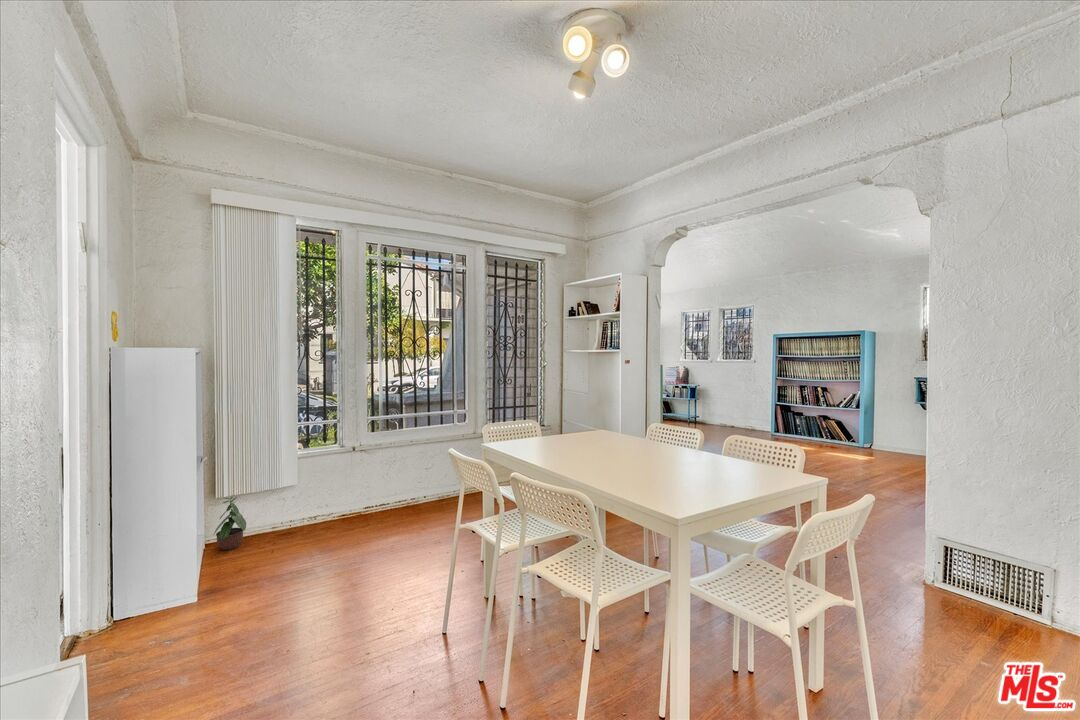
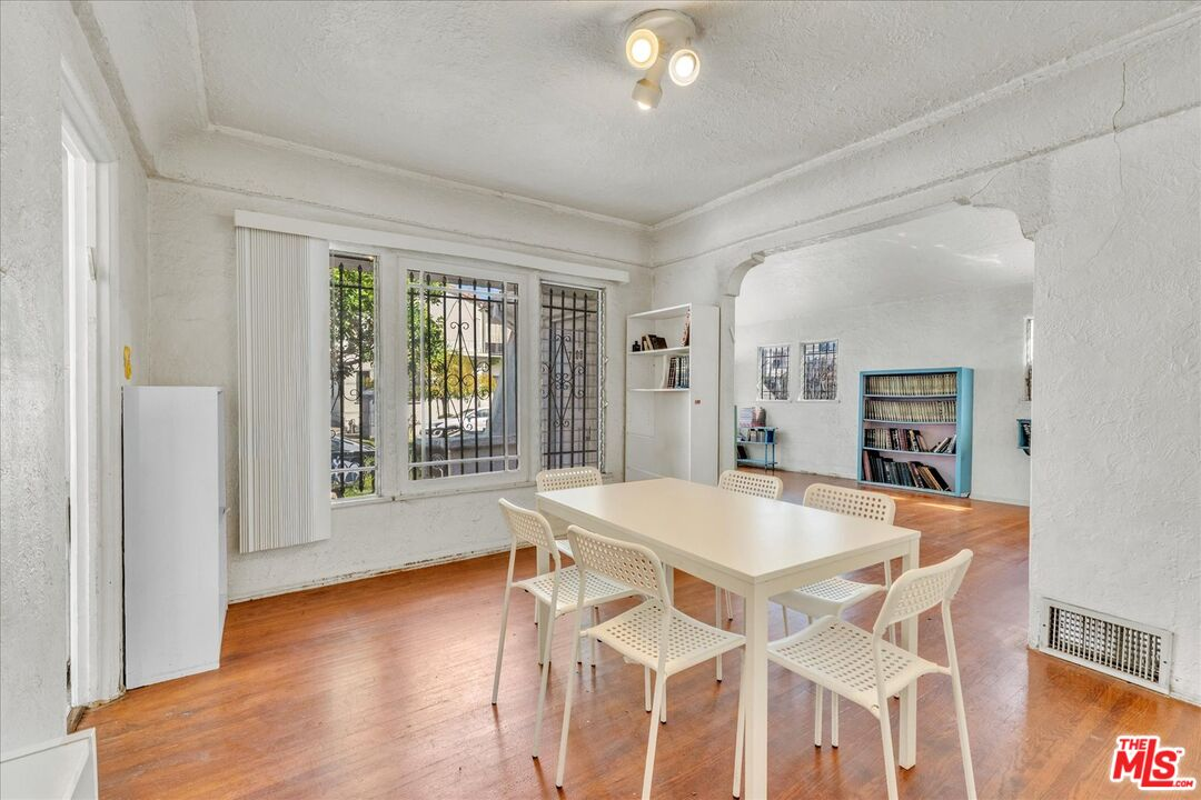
- potted plant [212,494,247,551]
